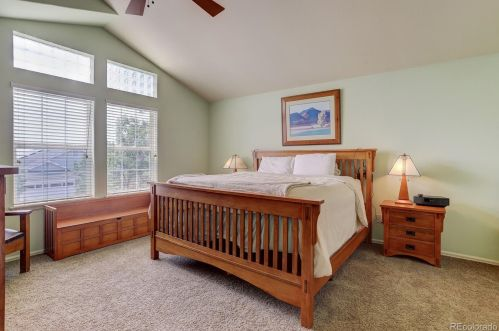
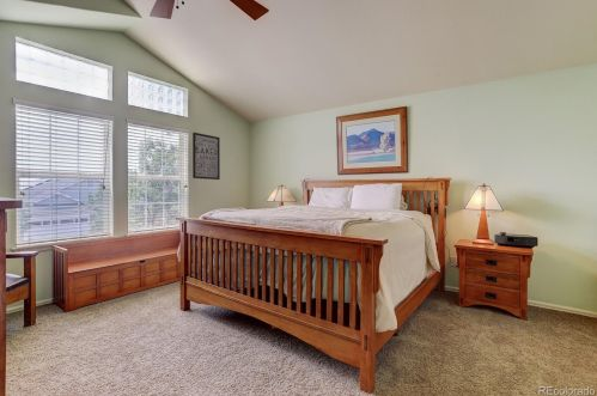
+ wall art [191,132,221,181]
